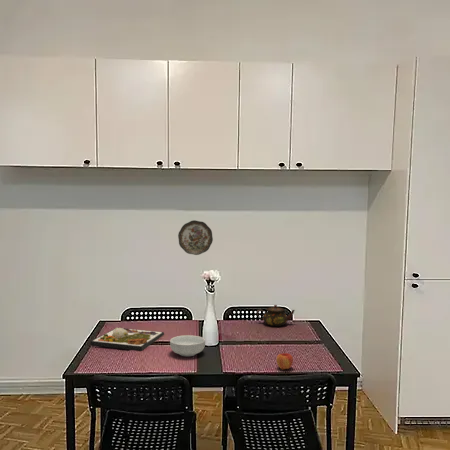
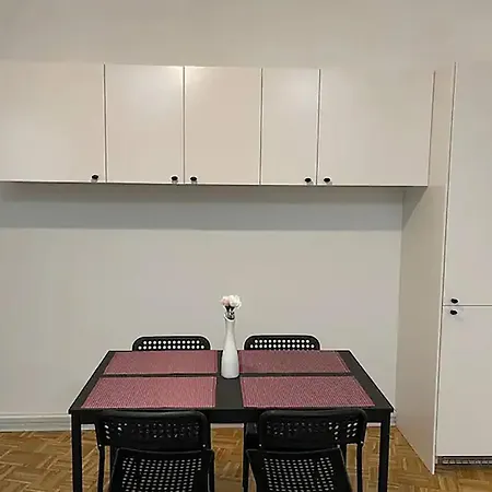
- decorative plate [177,219,214,256]
- teapot [256,304,296,327]
- apple [275,349,294,371]
- cereal bowl [169,334,206,357]
- dinner plate [89,327,165,352]
